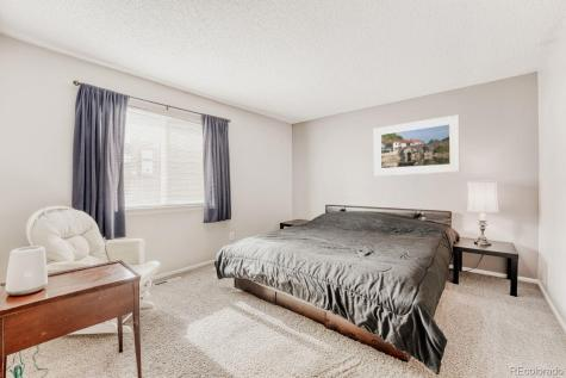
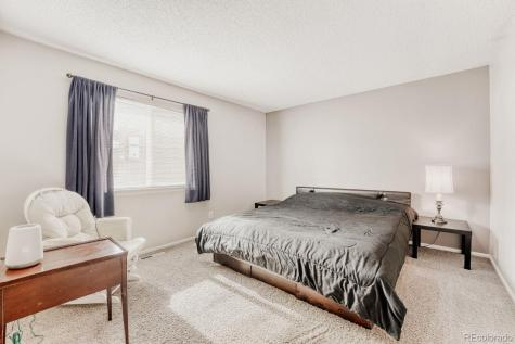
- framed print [373,113,461,176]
